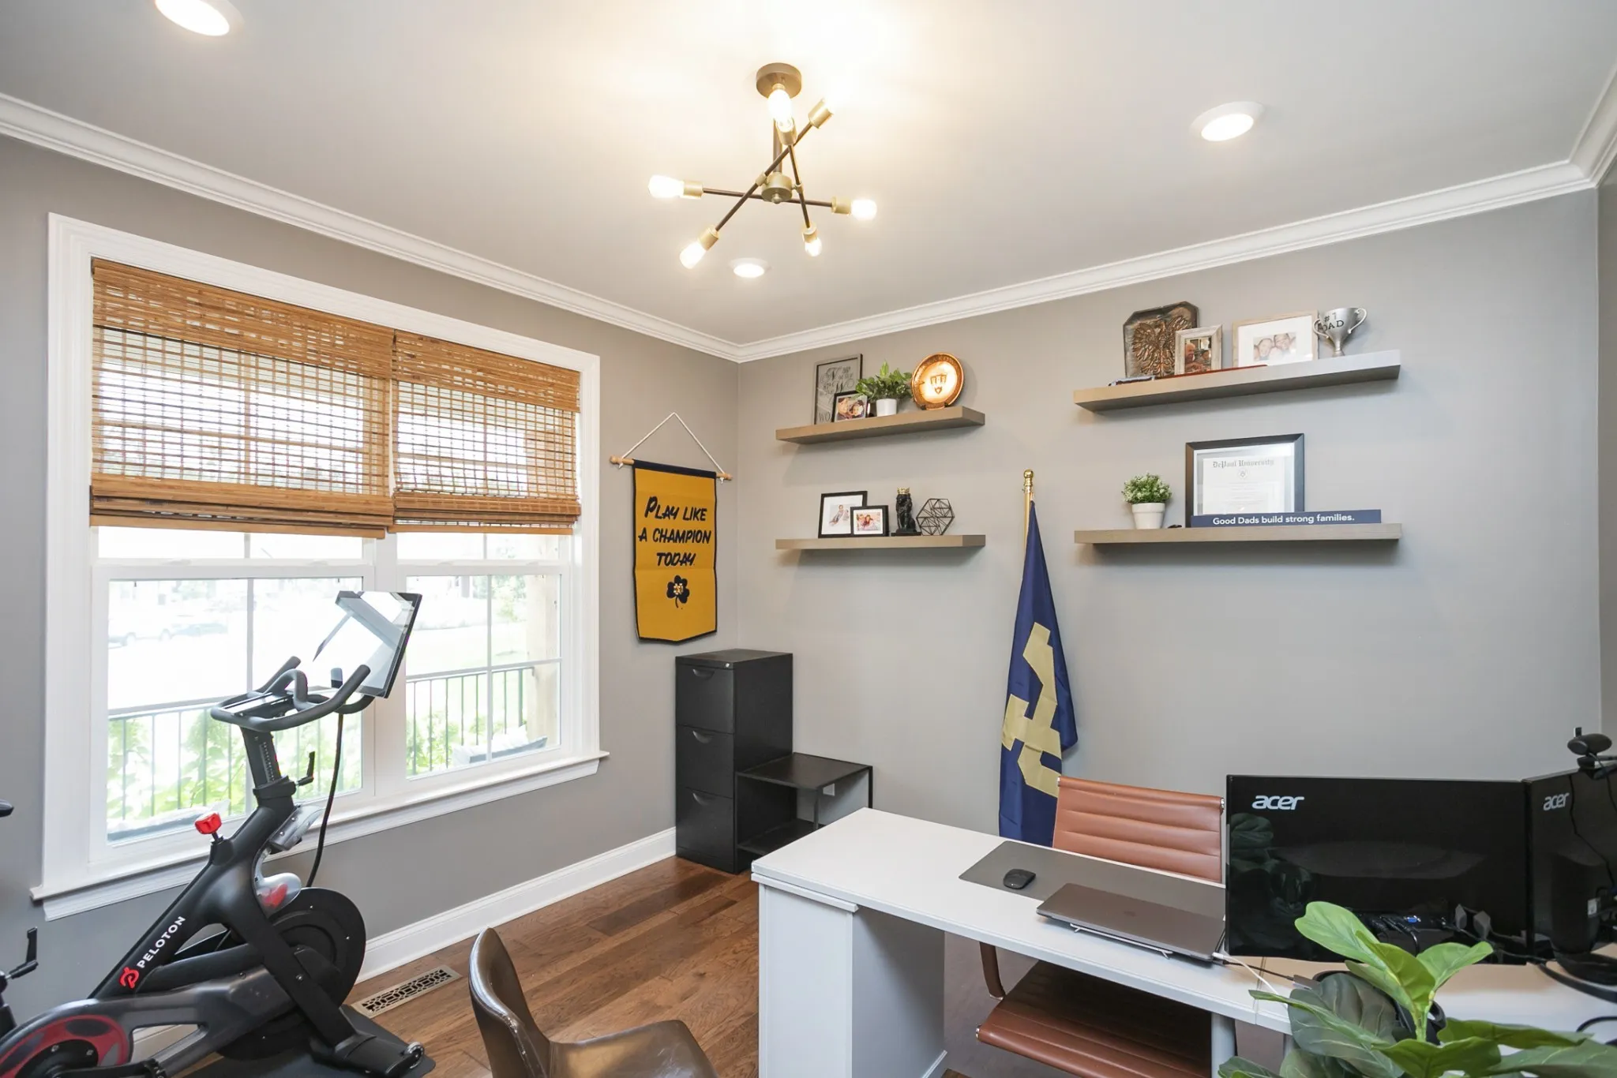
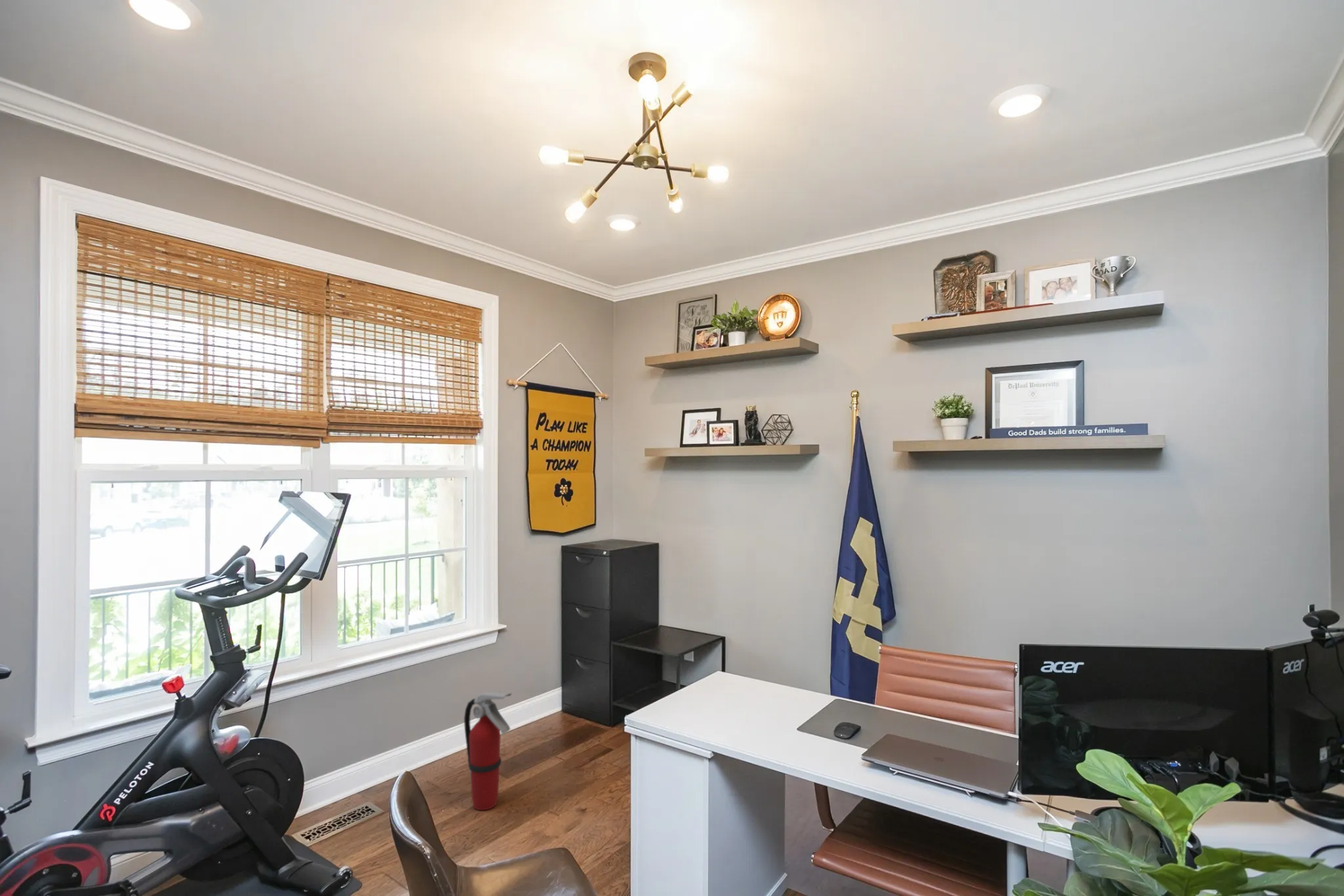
+ fire extinguisher [463,691,513,811]
